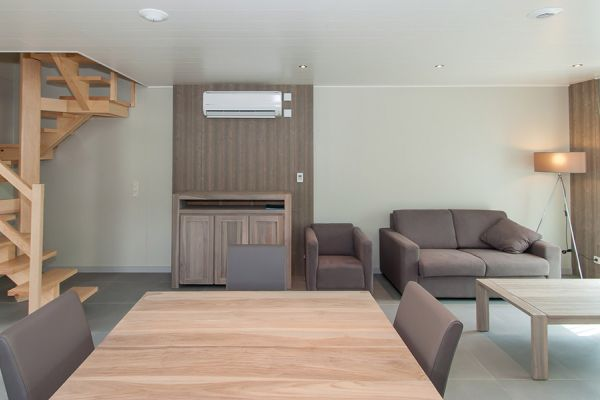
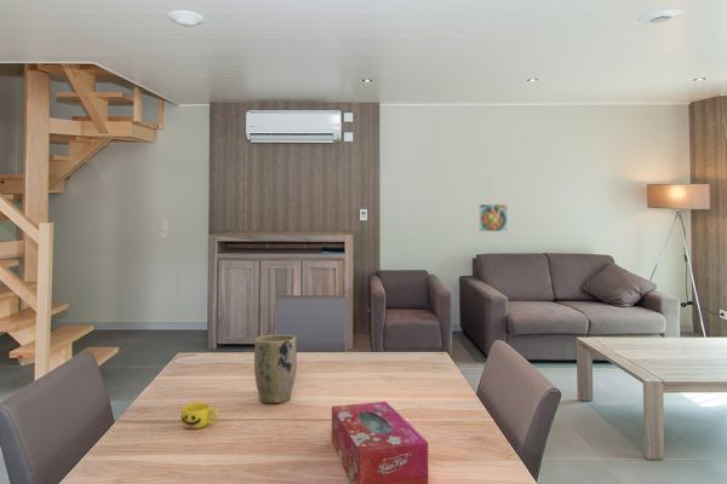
+ cup [179,402,219,430]
+ tissue box [331,401,429,484]
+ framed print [479,203,509,232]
+ plant pot [253,334,298,404]
